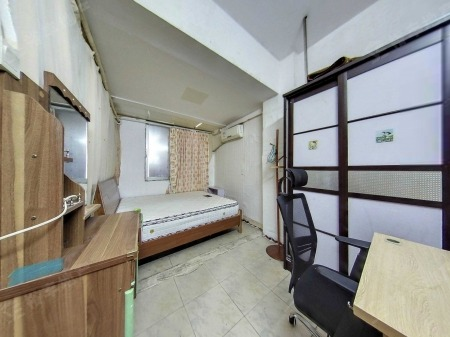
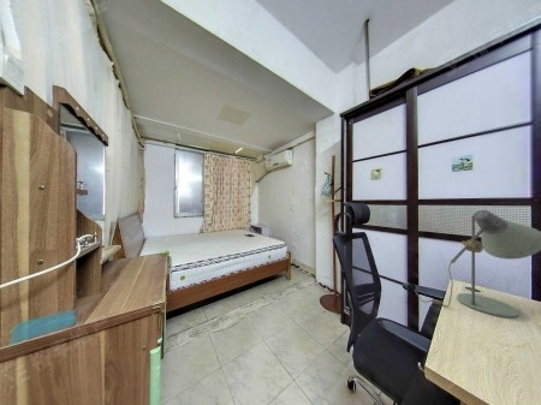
+ desk lamp [406,209,541,318]
